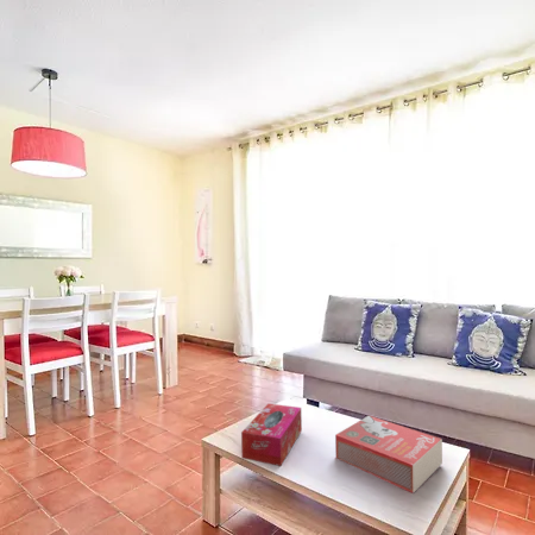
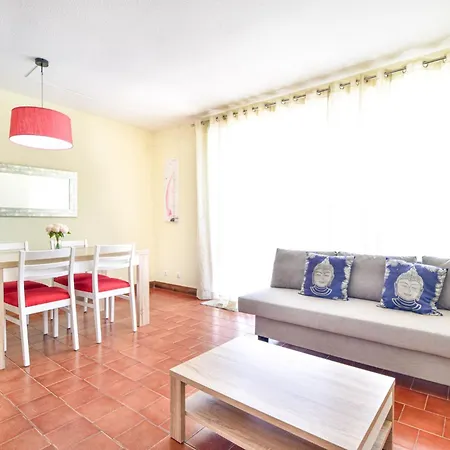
- tissue box [240,403,303,467]
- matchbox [334,415,443,495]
